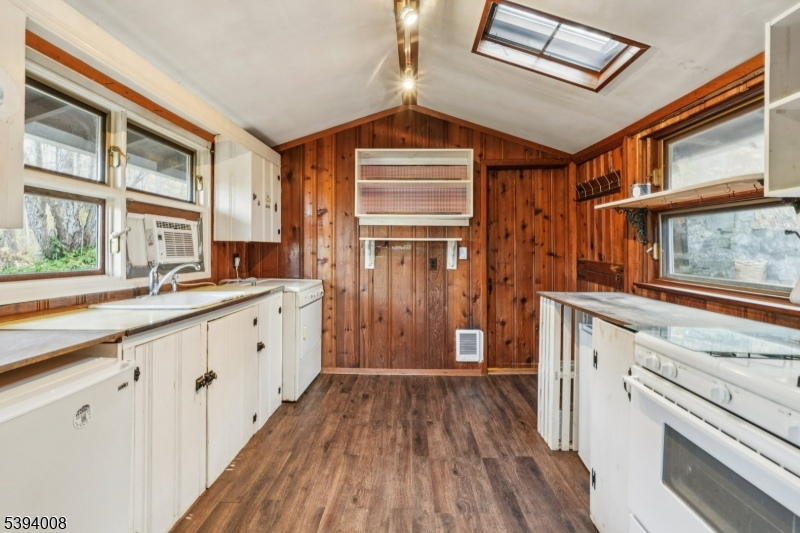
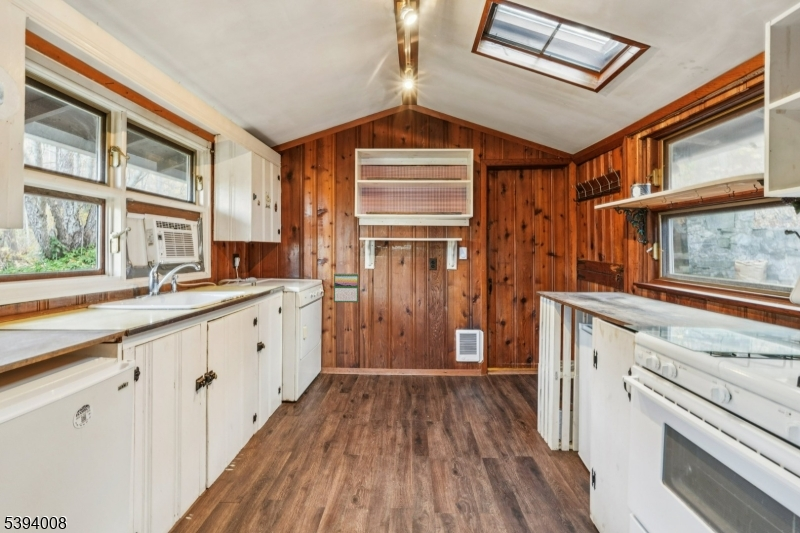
+ calendar [333,272,359,303]
